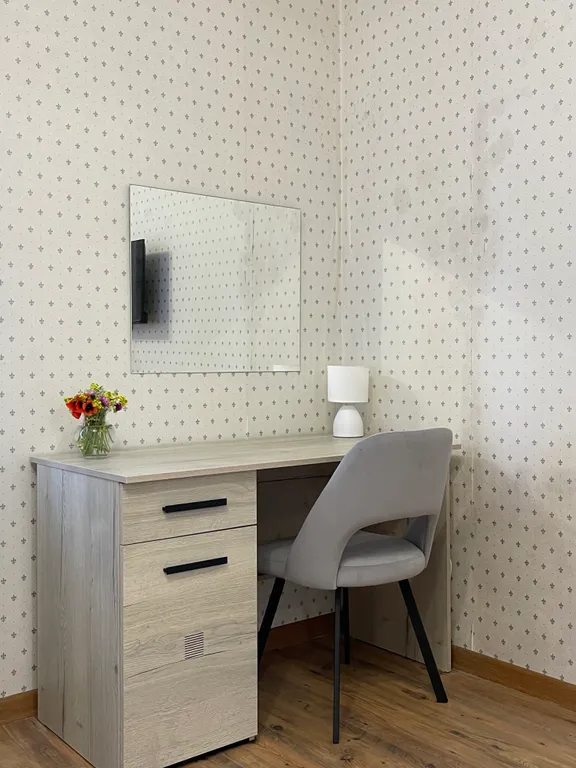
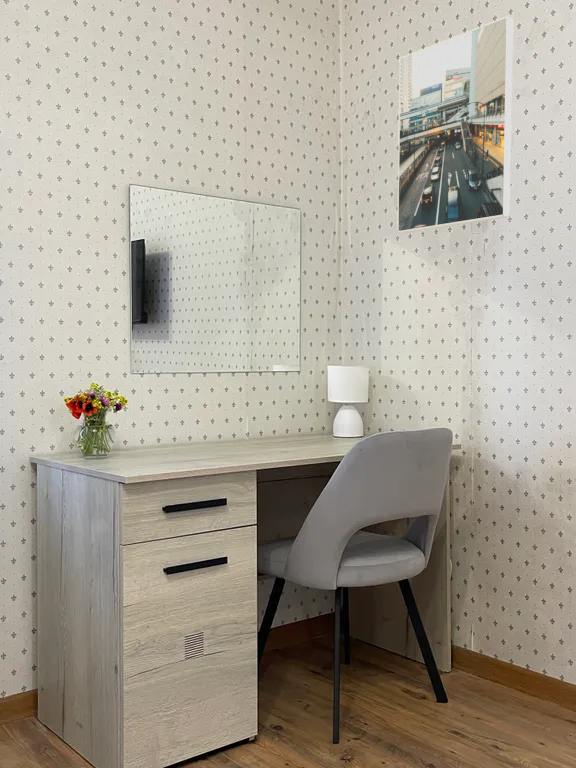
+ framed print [396,15,514,234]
